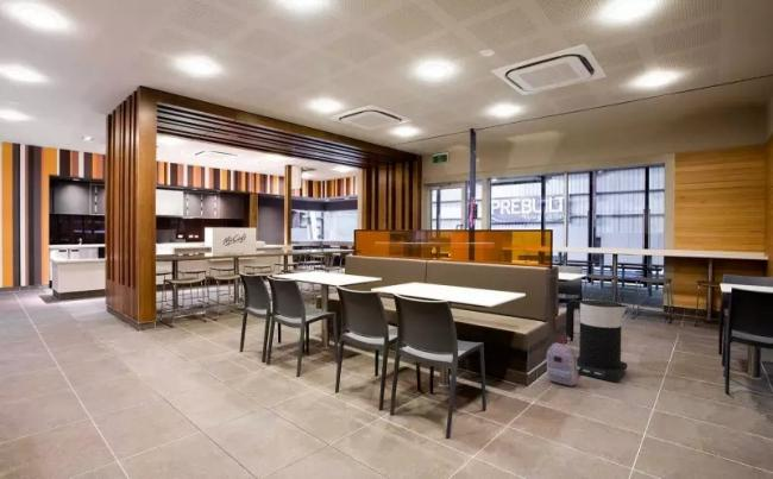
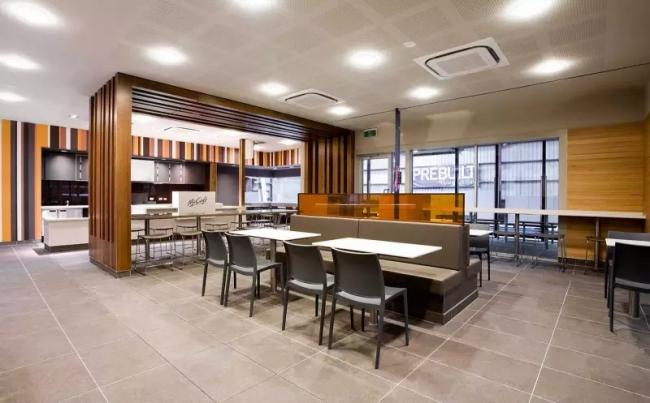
- backpack [546,336,583,387]
- trash can [565,298,628,383]
